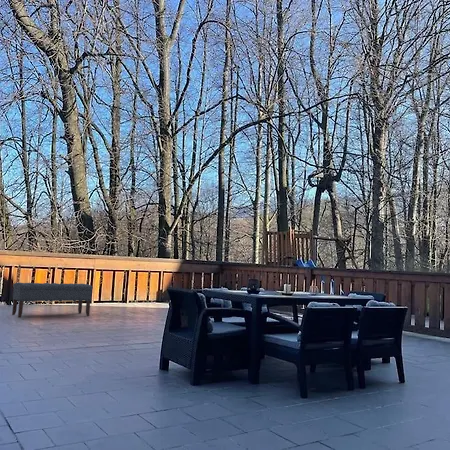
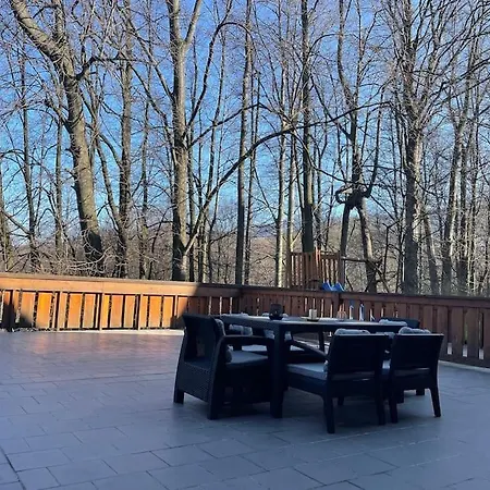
- bench [11,281,94,318]
